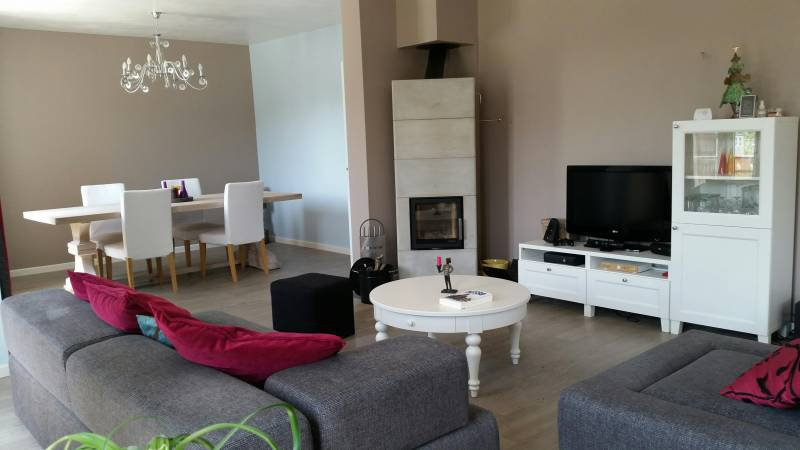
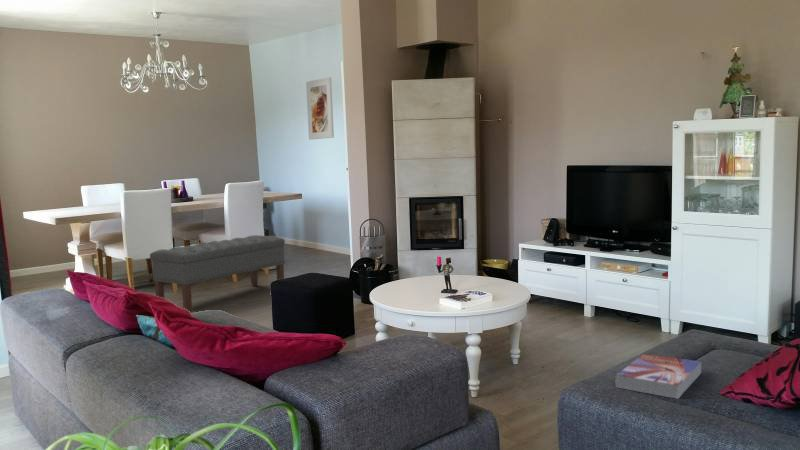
+ textbook [615,352,702,400]
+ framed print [305,76,335,140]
+ bench [149,234,286,313]
